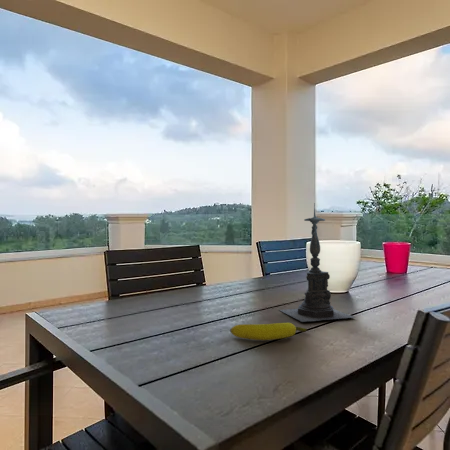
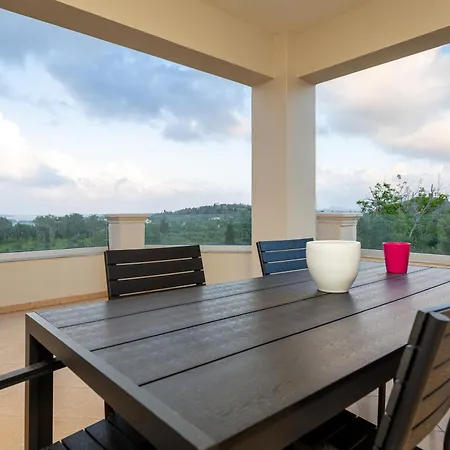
- banana [229,322,308,341]
- candle holder [279,202,356,323]
